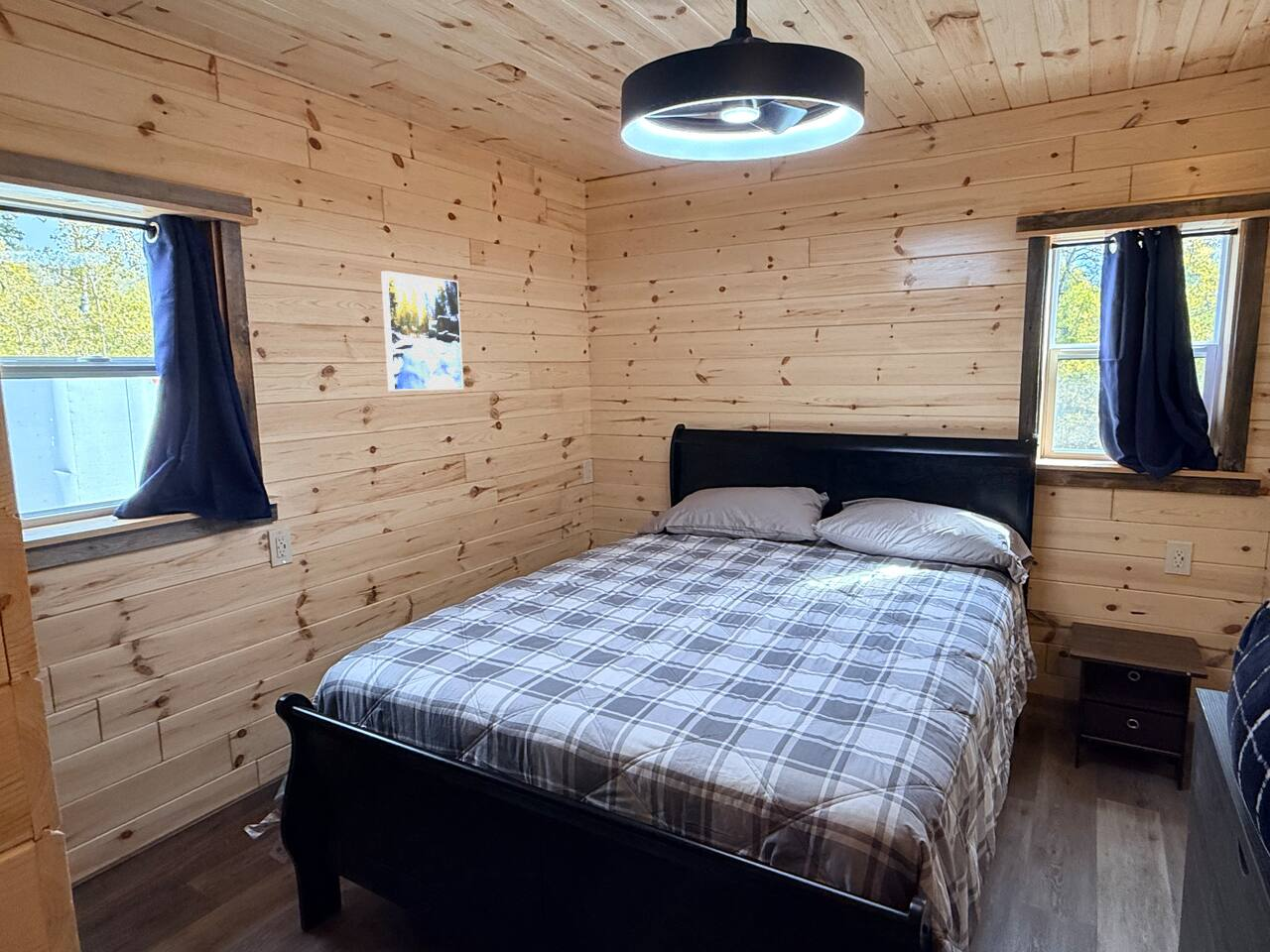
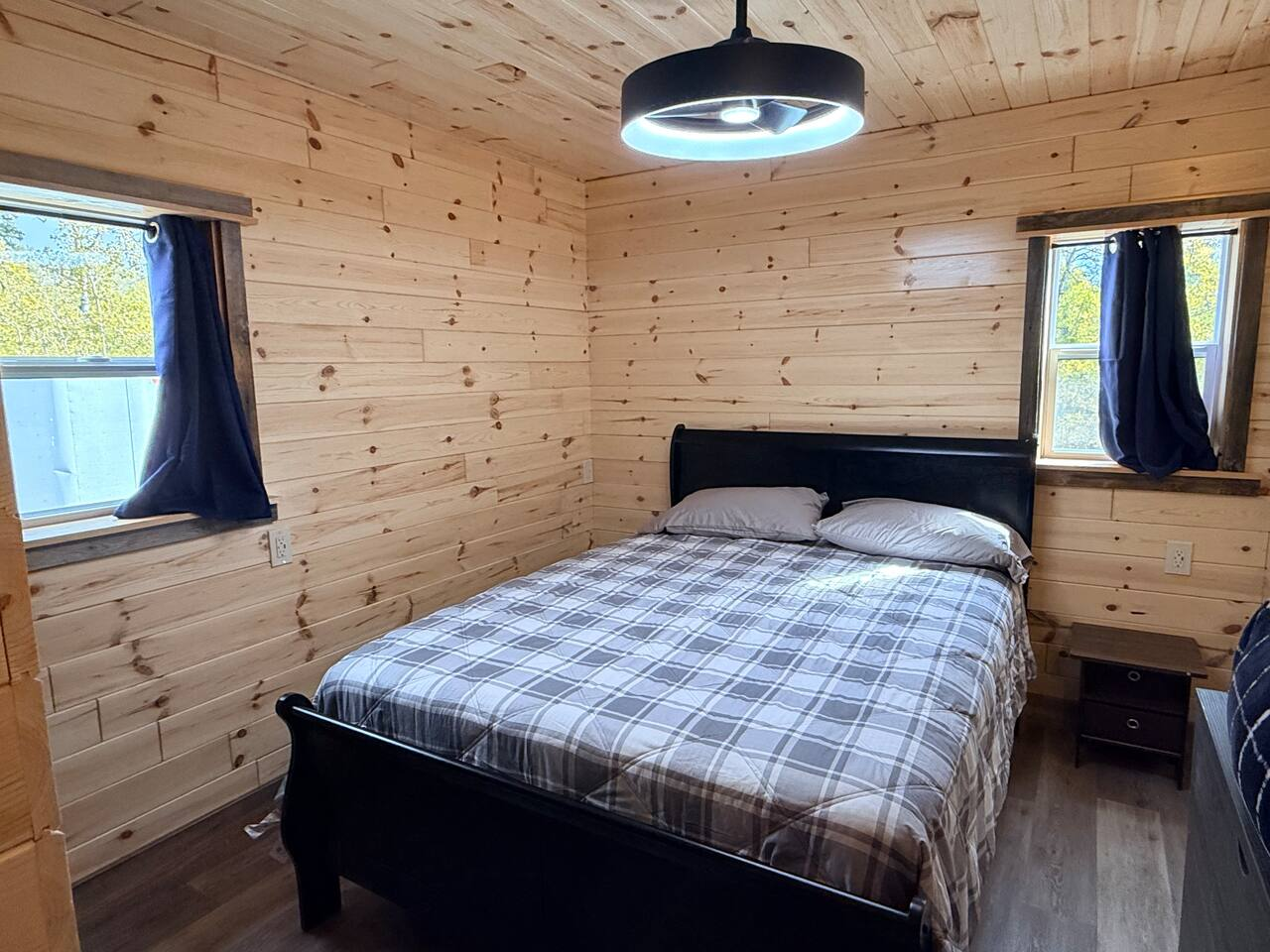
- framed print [380,270,464,392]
